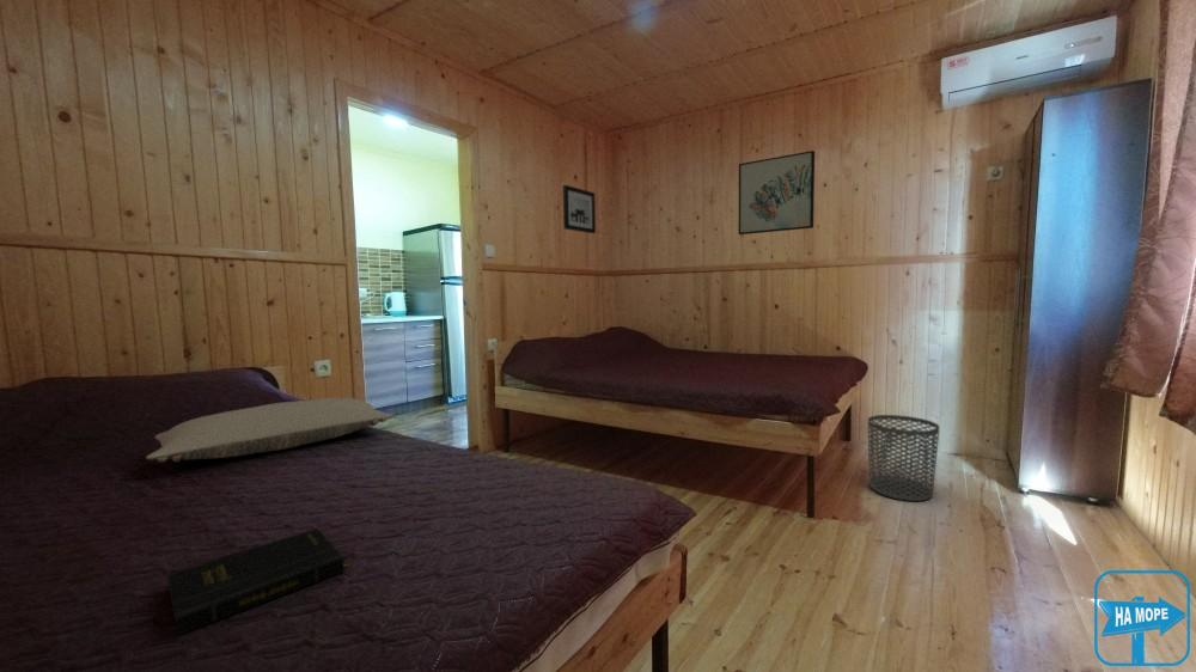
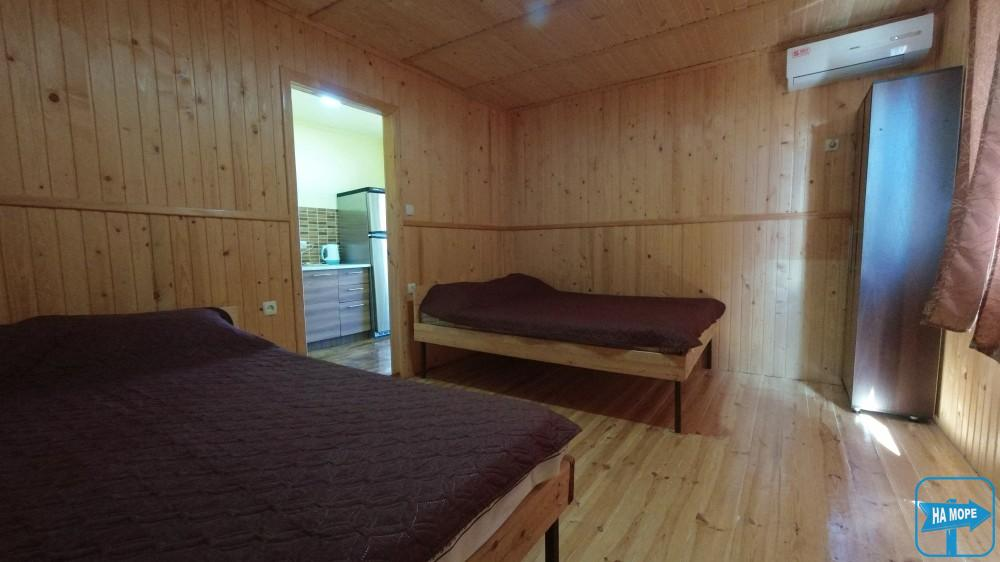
- wall art [562,184,597,234]
- book [166,527,350,637]
- wall art [737,149,816,236]
- pillow [145,397,395,463]
- waste bin [867,414,940,502]
